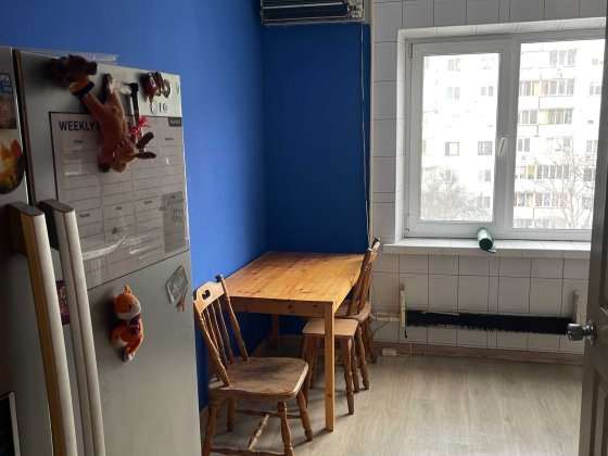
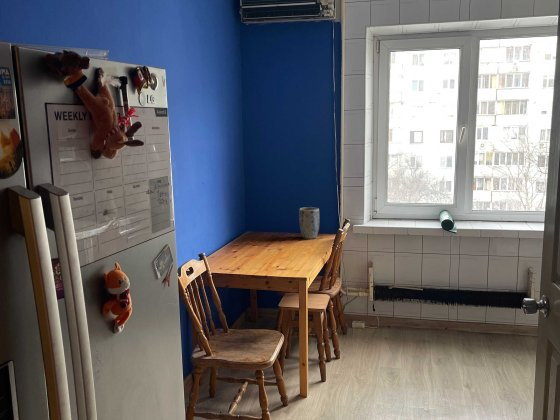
+ plant pot [298,206,320,240]
